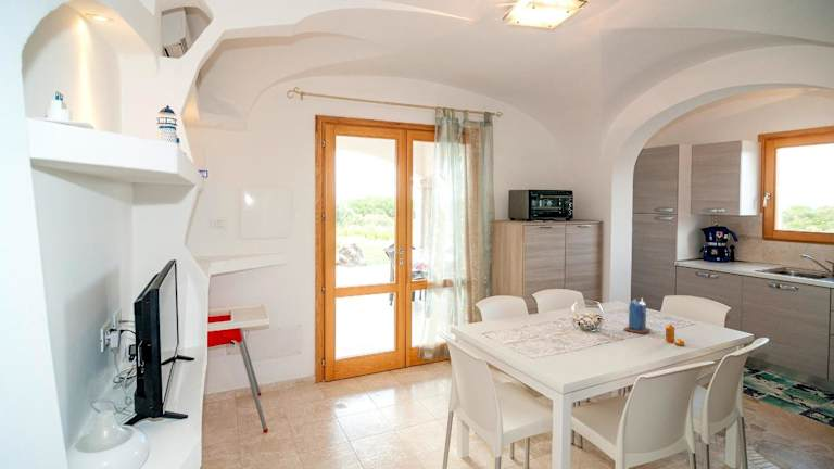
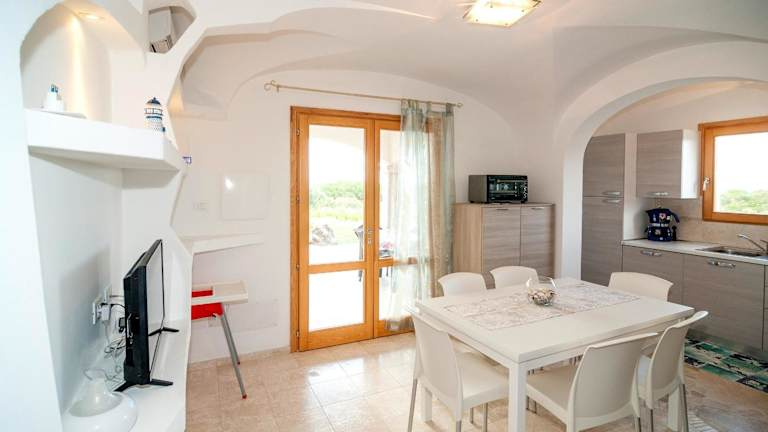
- pepper shaker [665,324,685,347]
- candle [622,296,652,334]
